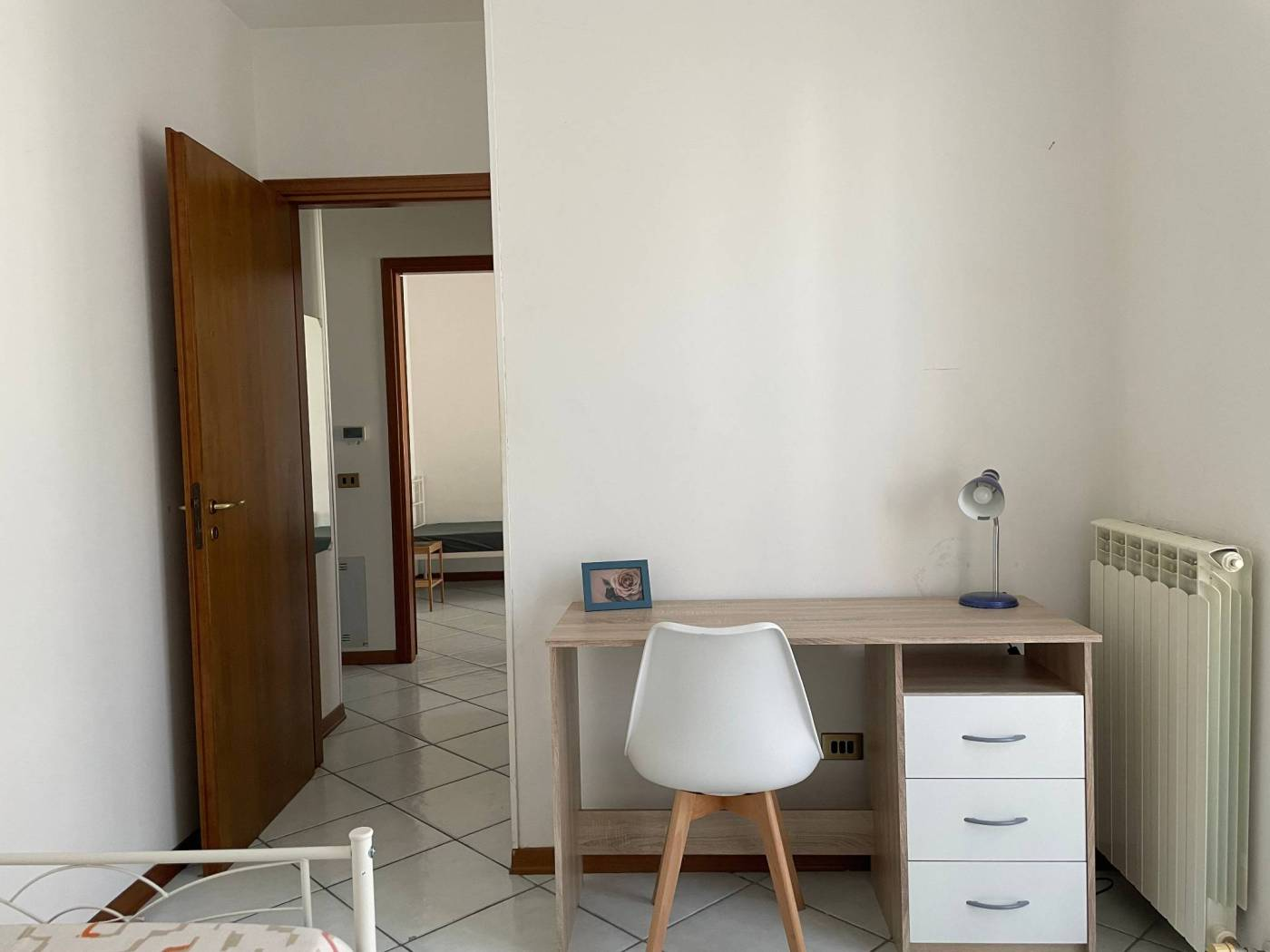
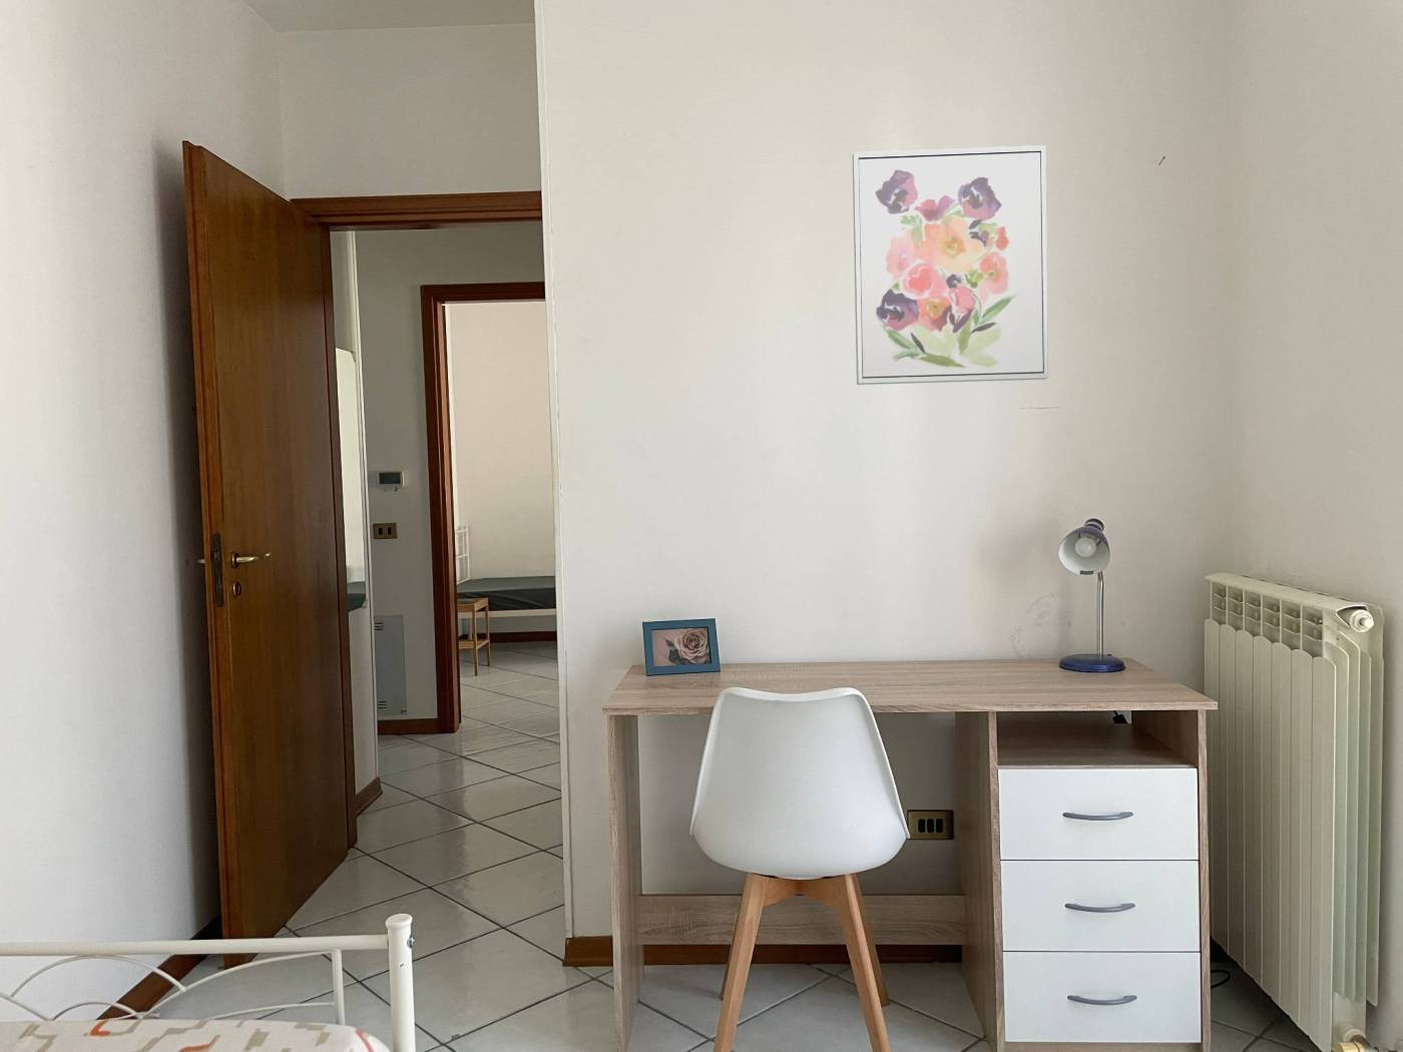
+ wall art [852,145,1049,386]
